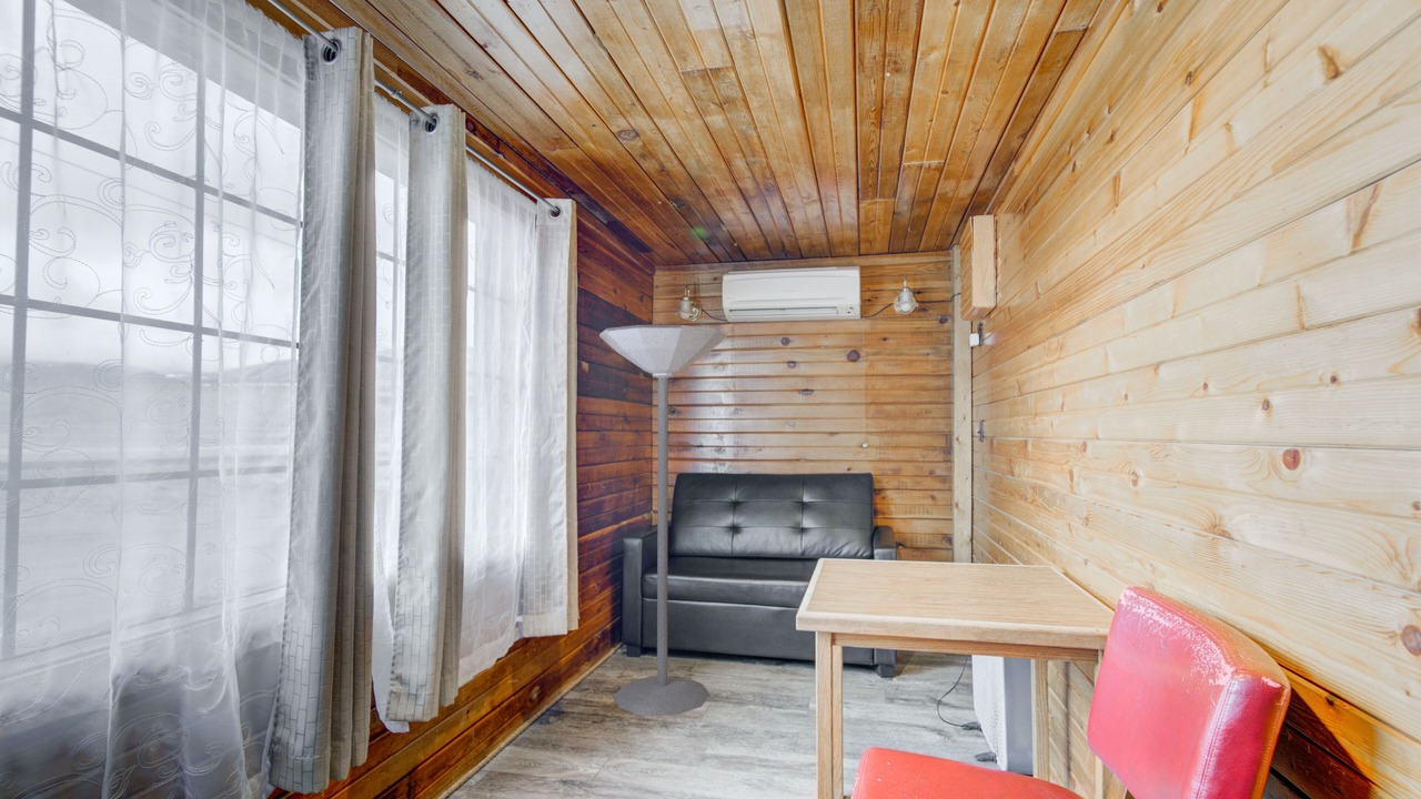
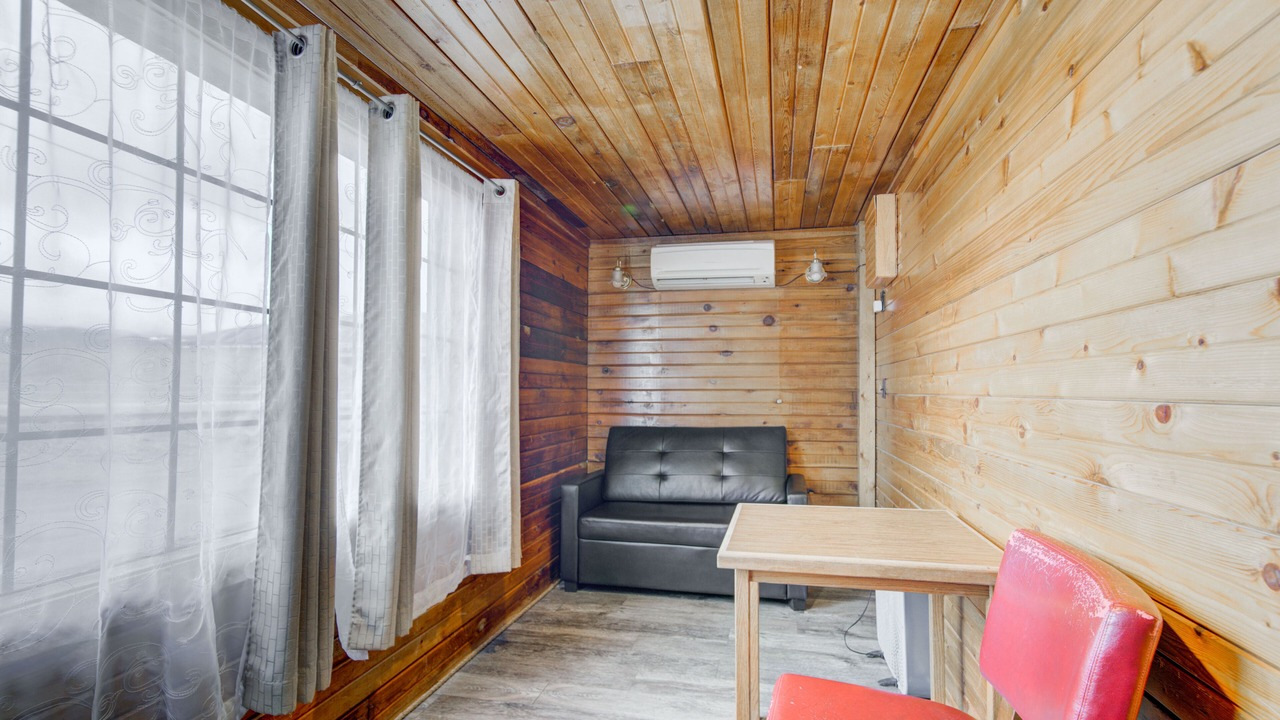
- floor lamp [598,324,728,717]
